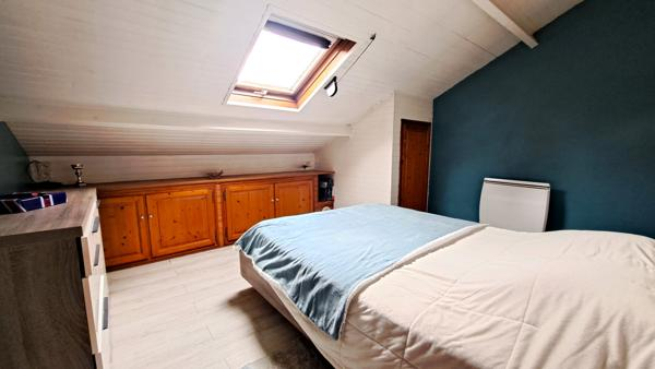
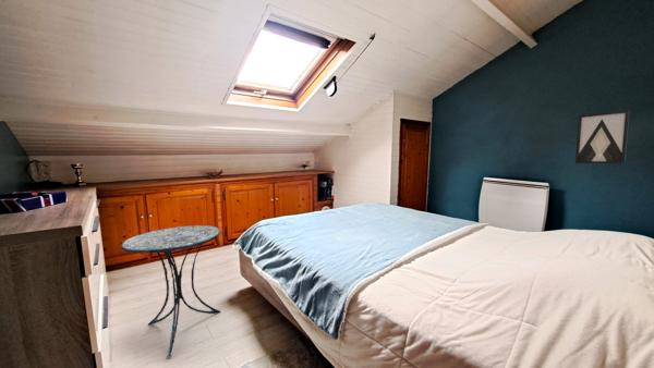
+ wall art [574,109,631,164]
+ side table [120,224,222,360]
